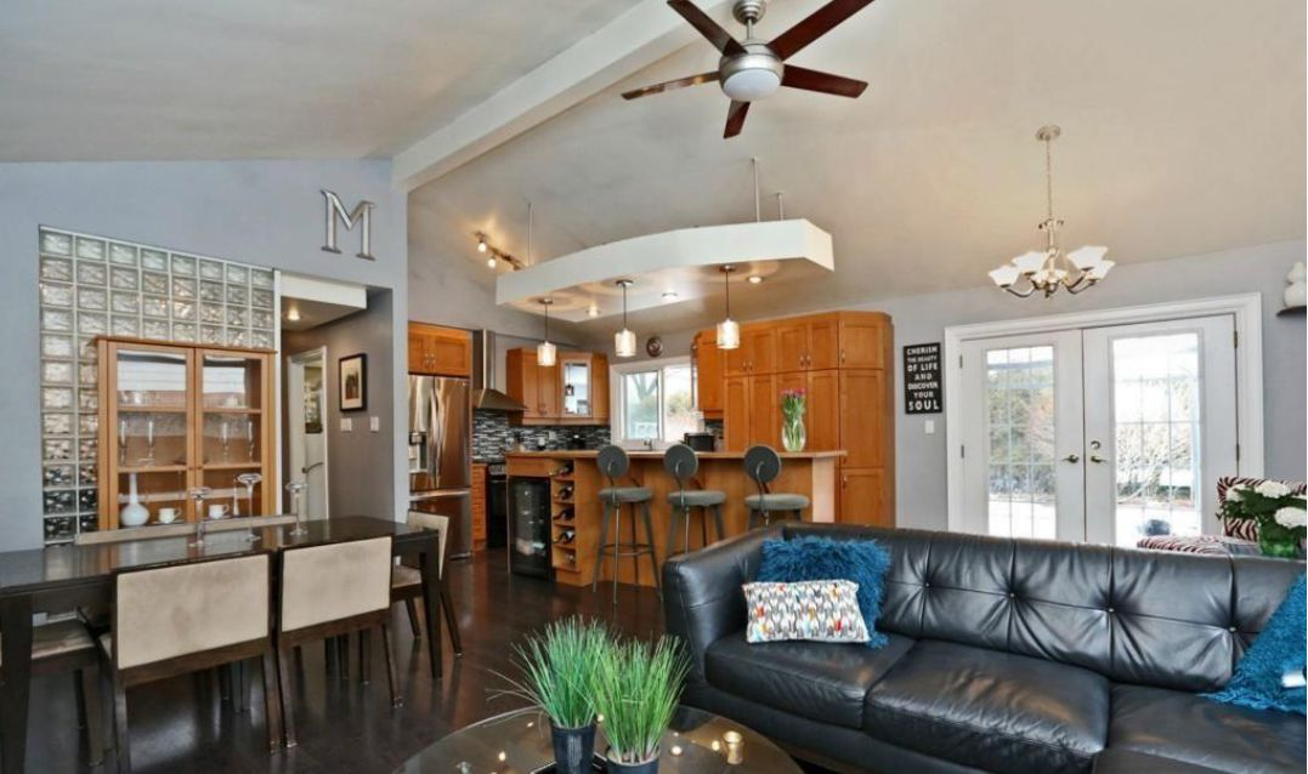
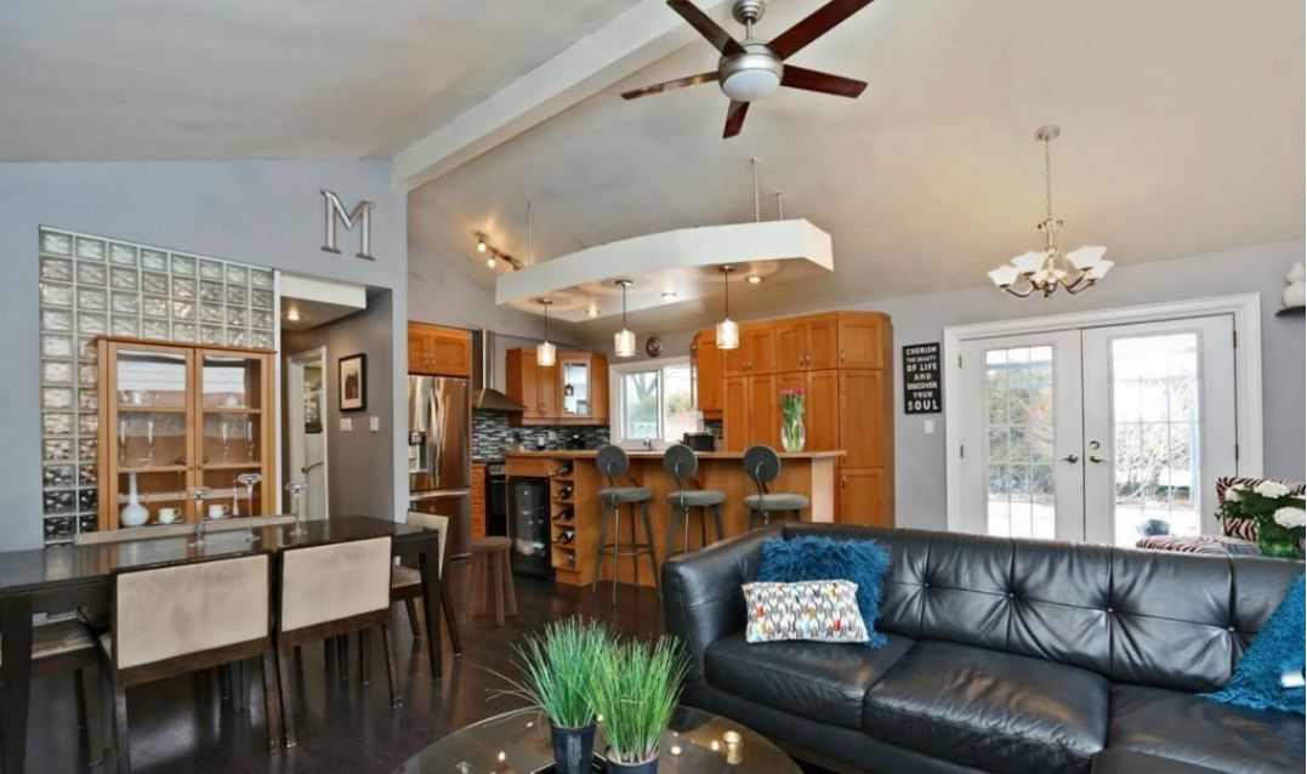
+ stool [462,535,518,627]
